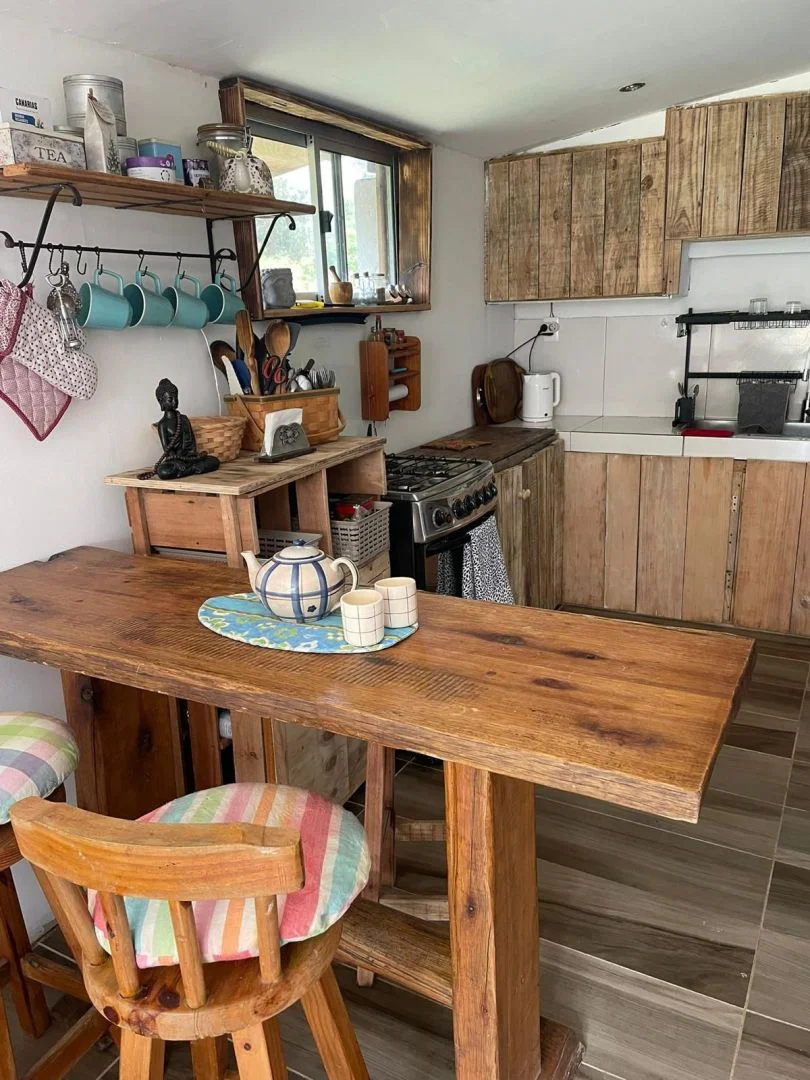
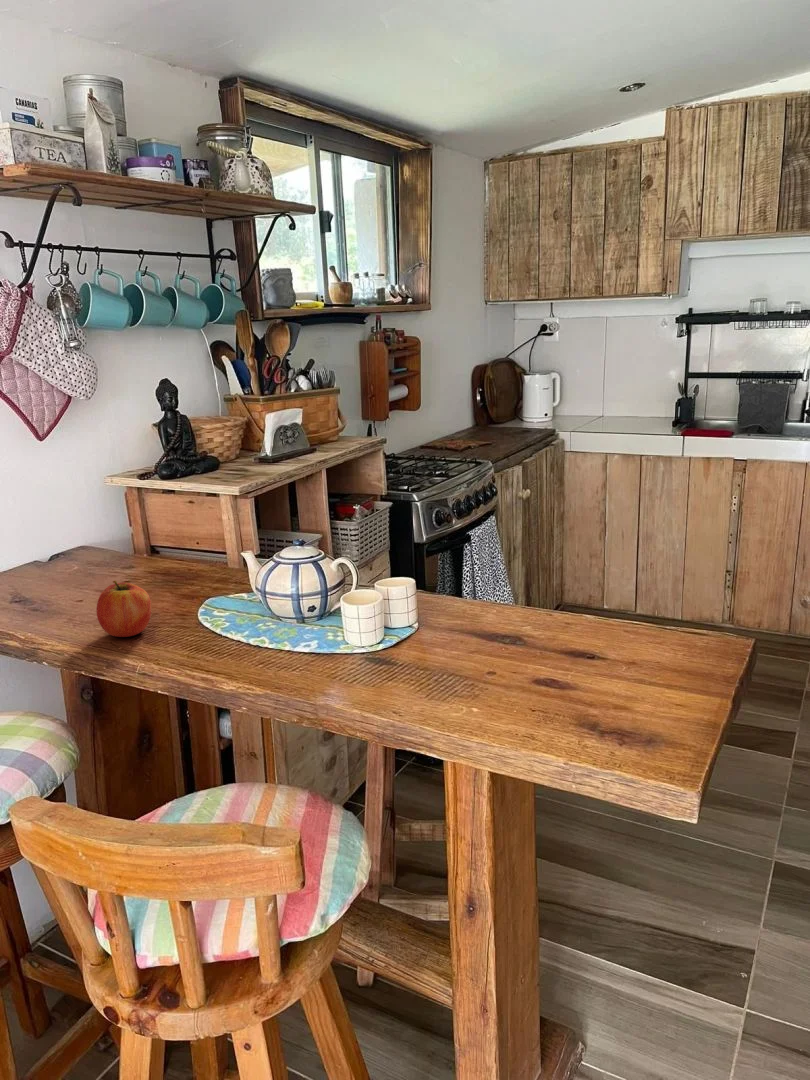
+ fruit [95,580,152,638]
